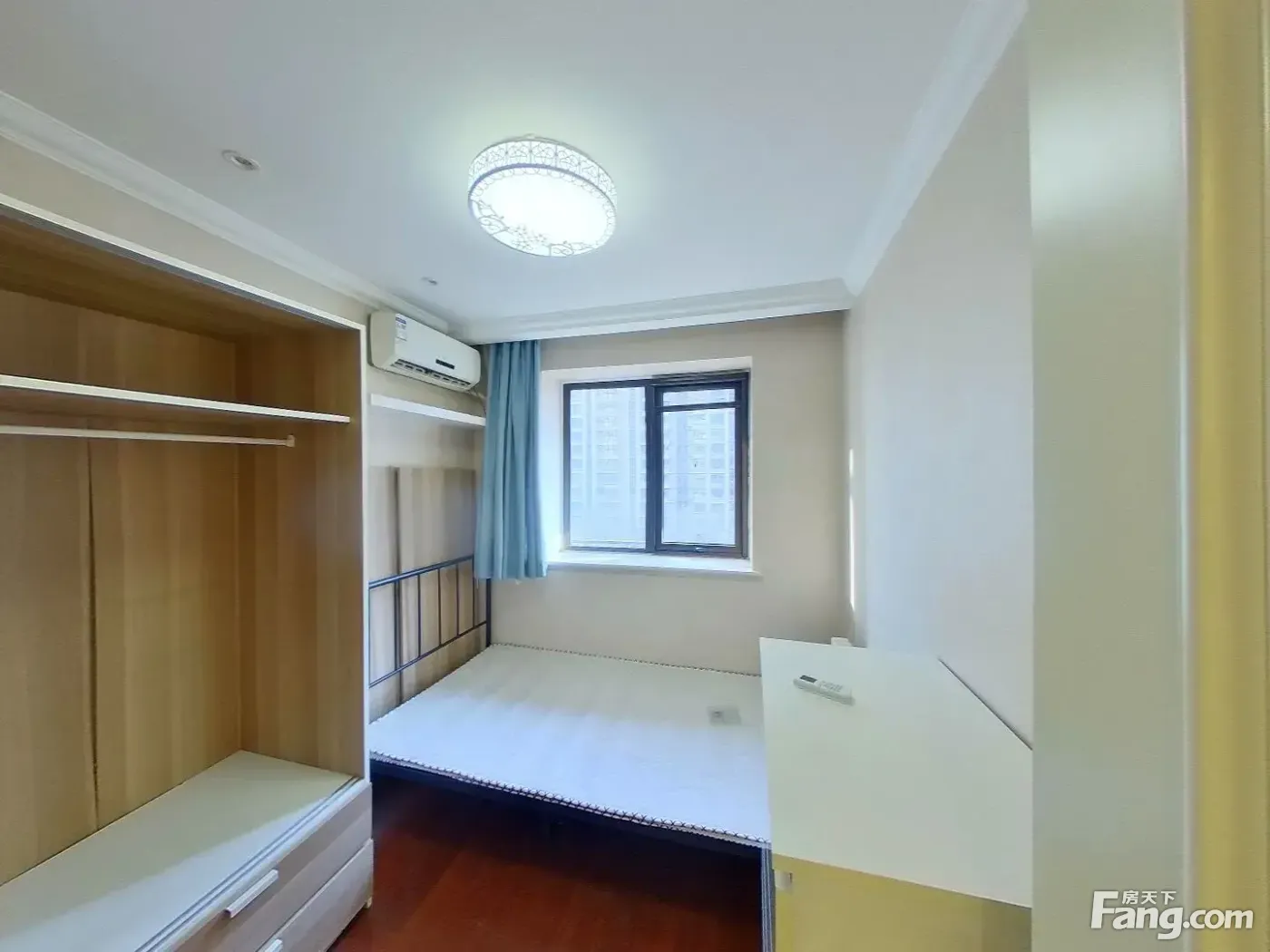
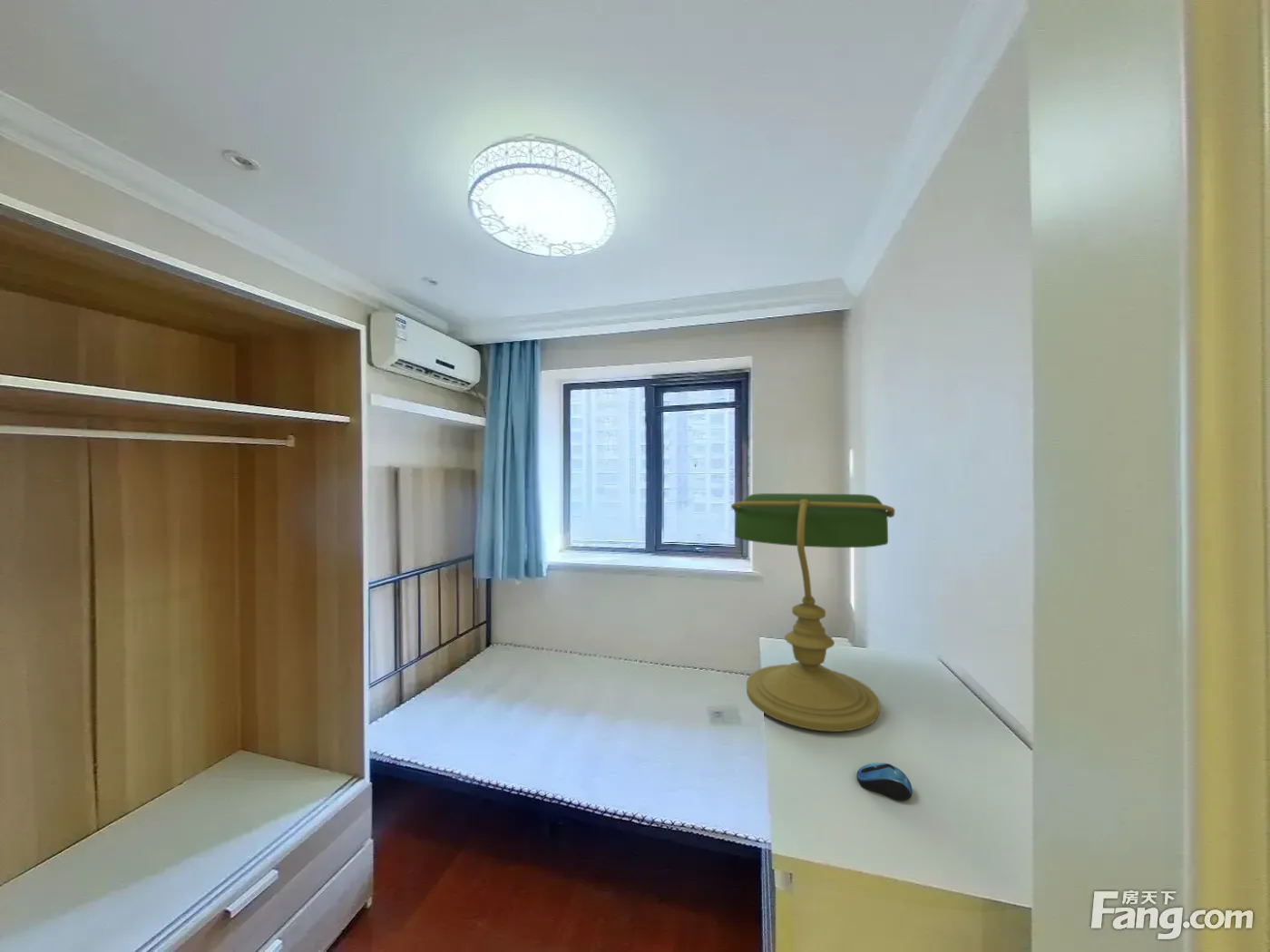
+ computer mouse [856,762,913,801]
+ desk lamp [730,492,896,733]
